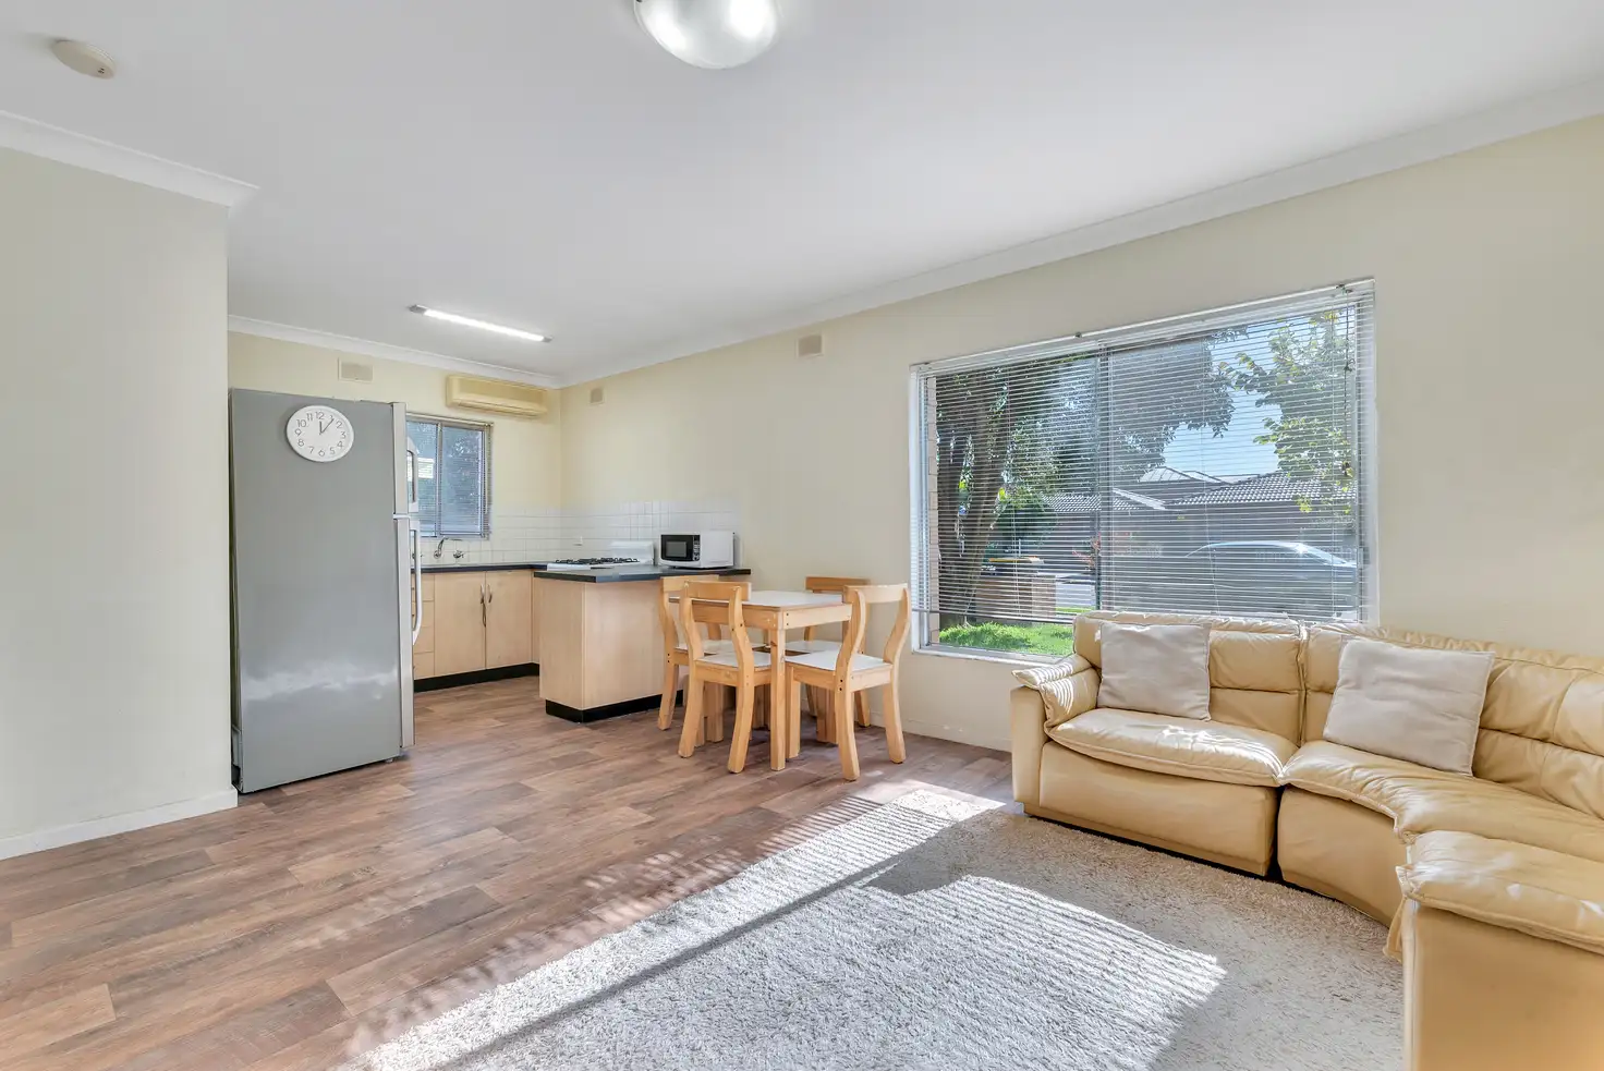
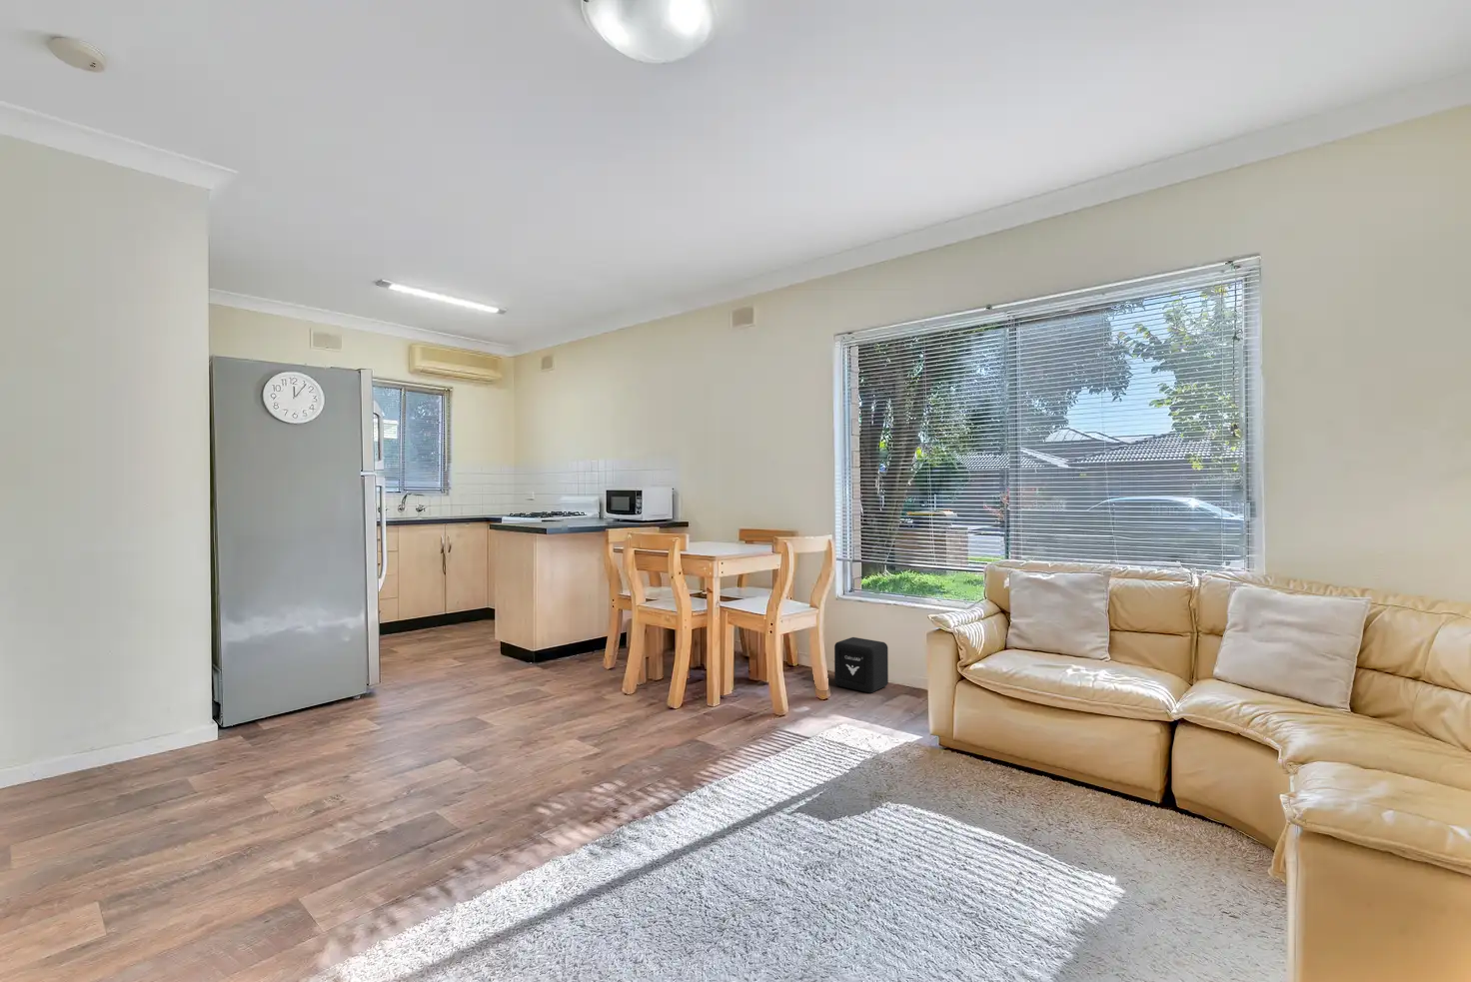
+ air purifier [833,637,889,694]
